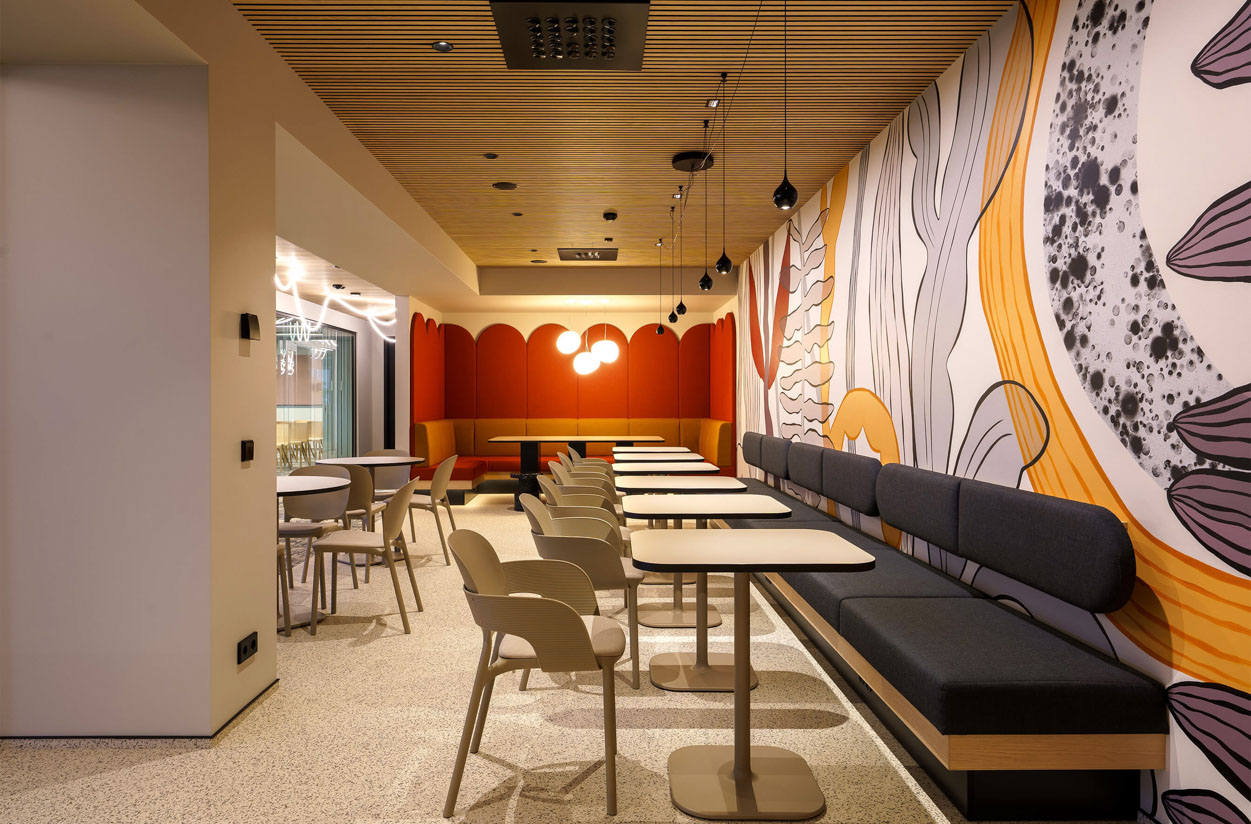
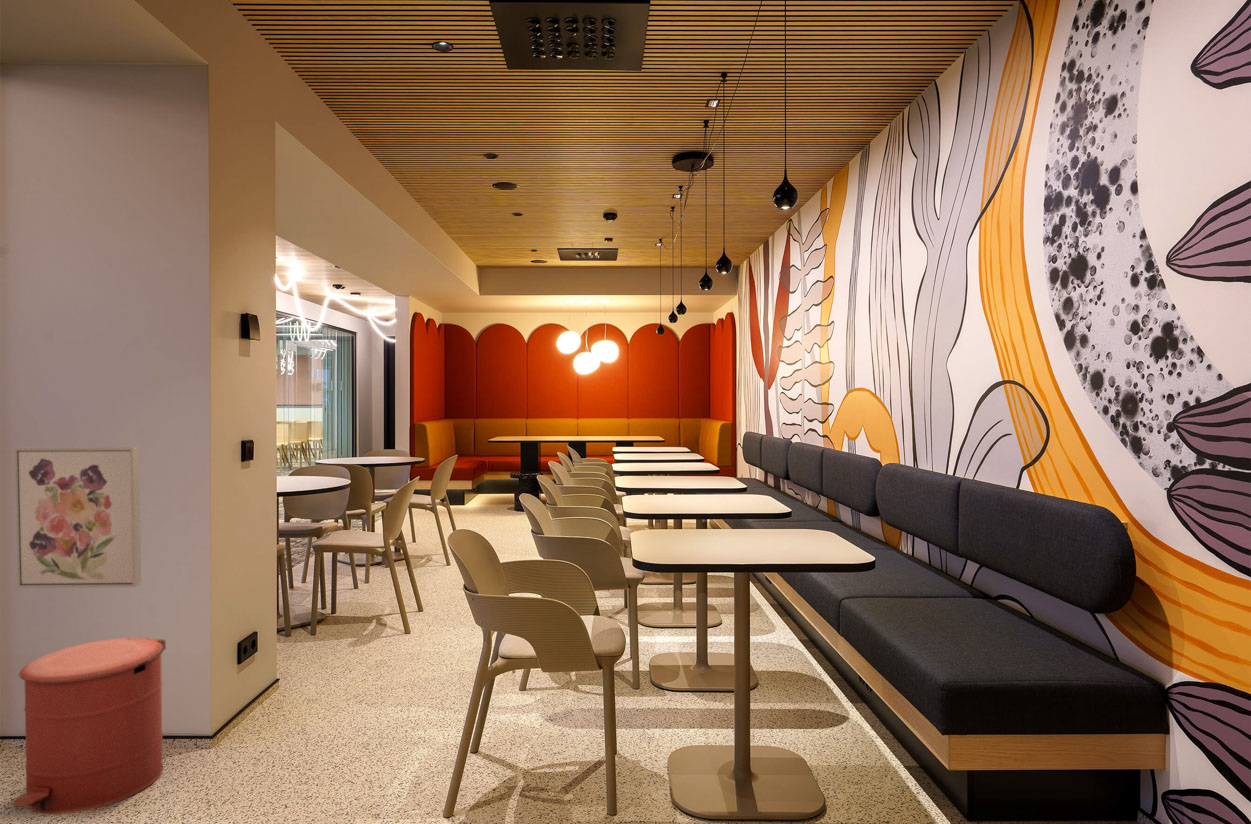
+ trash can [11,636,167,815]
+ wall art [13,446,142,589]
